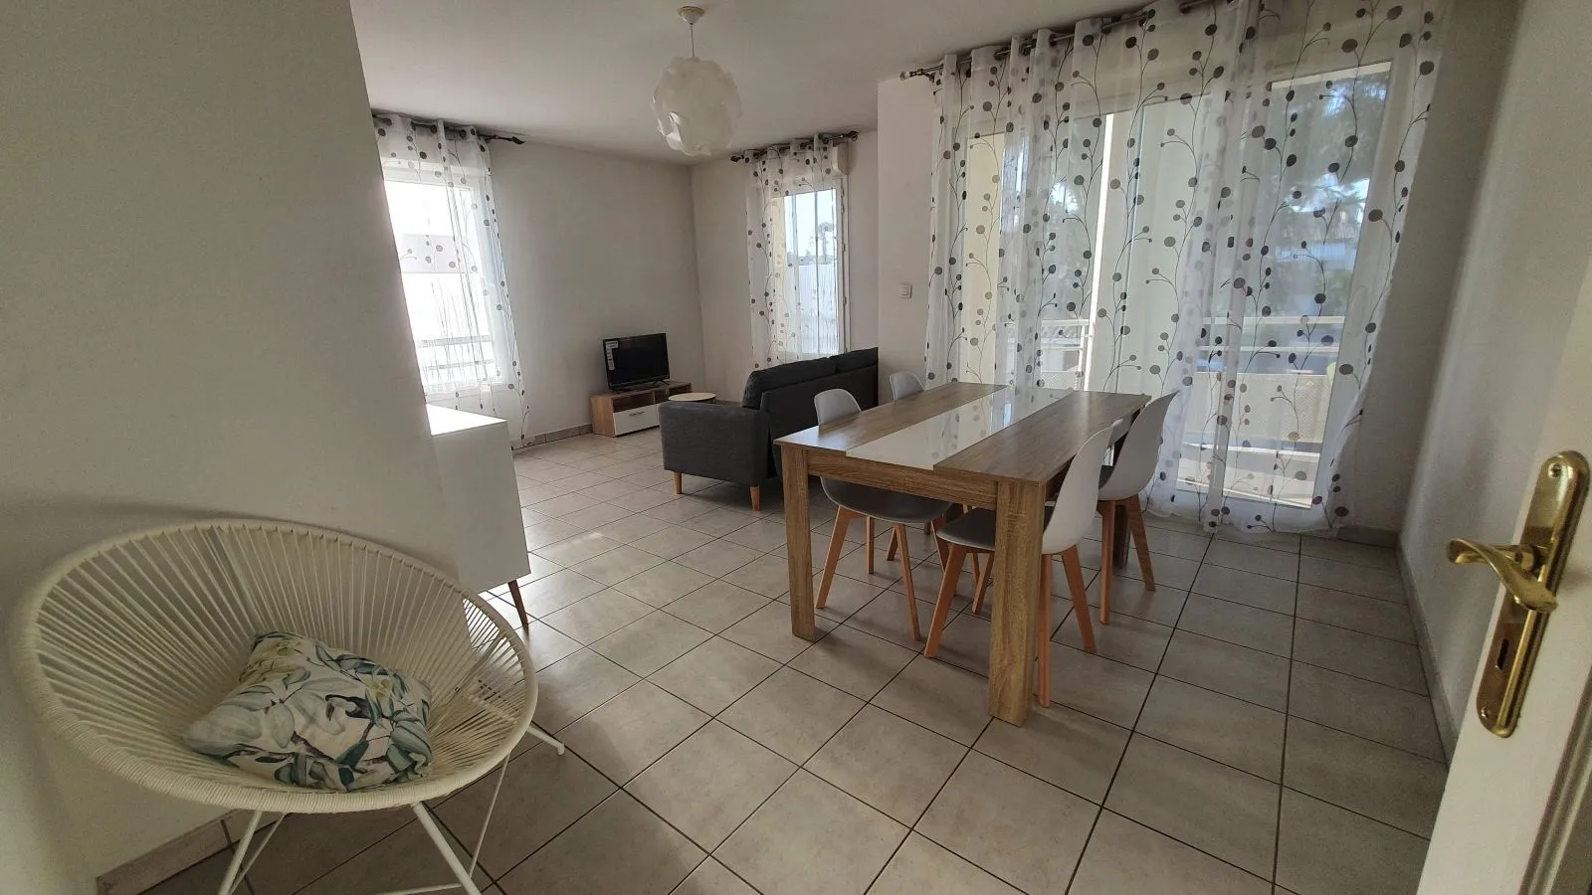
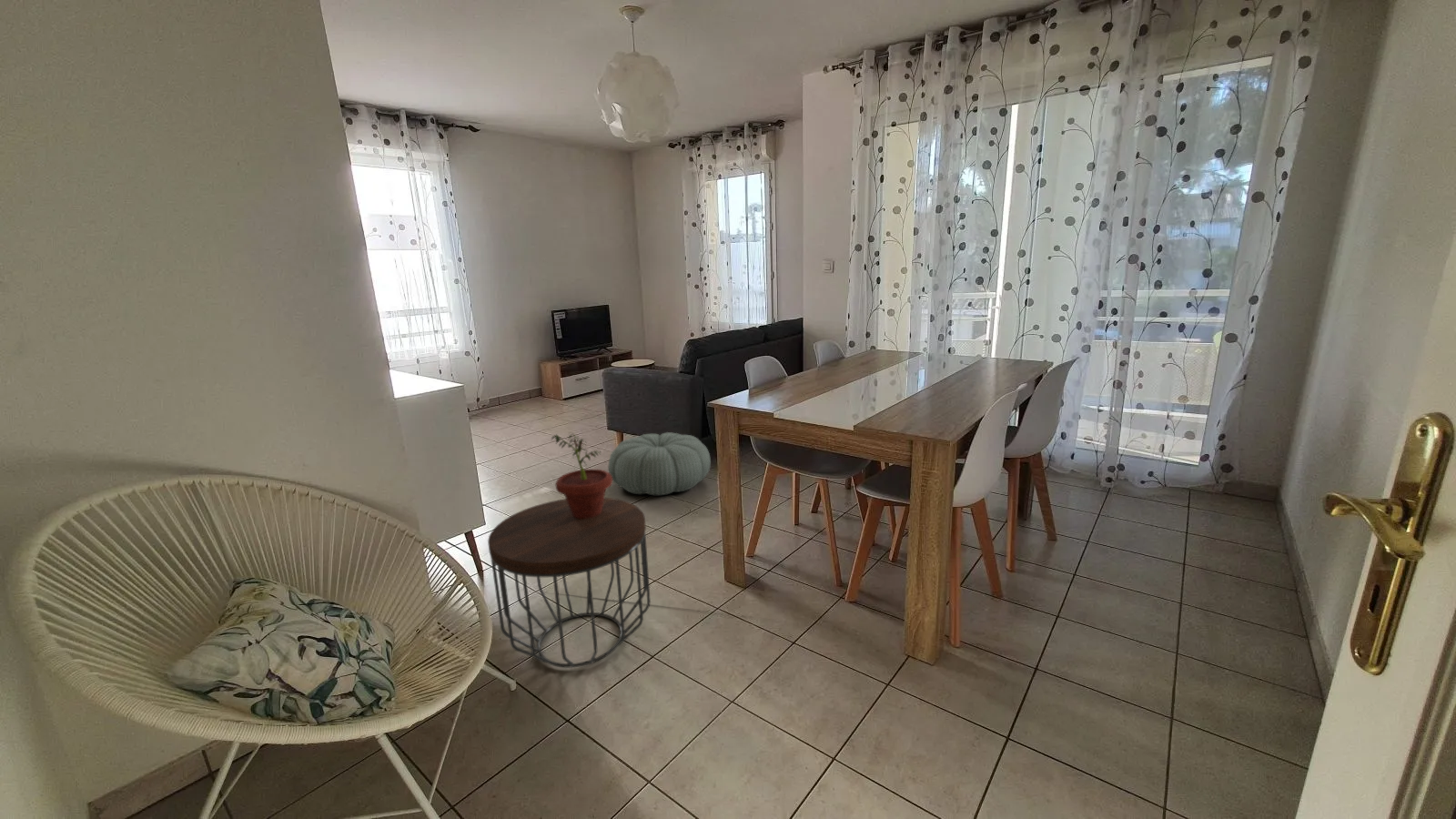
+ side table [487,497,652,669]
+ potted plant [551,431,613,519]
+ pouf [608,431,712,496]
